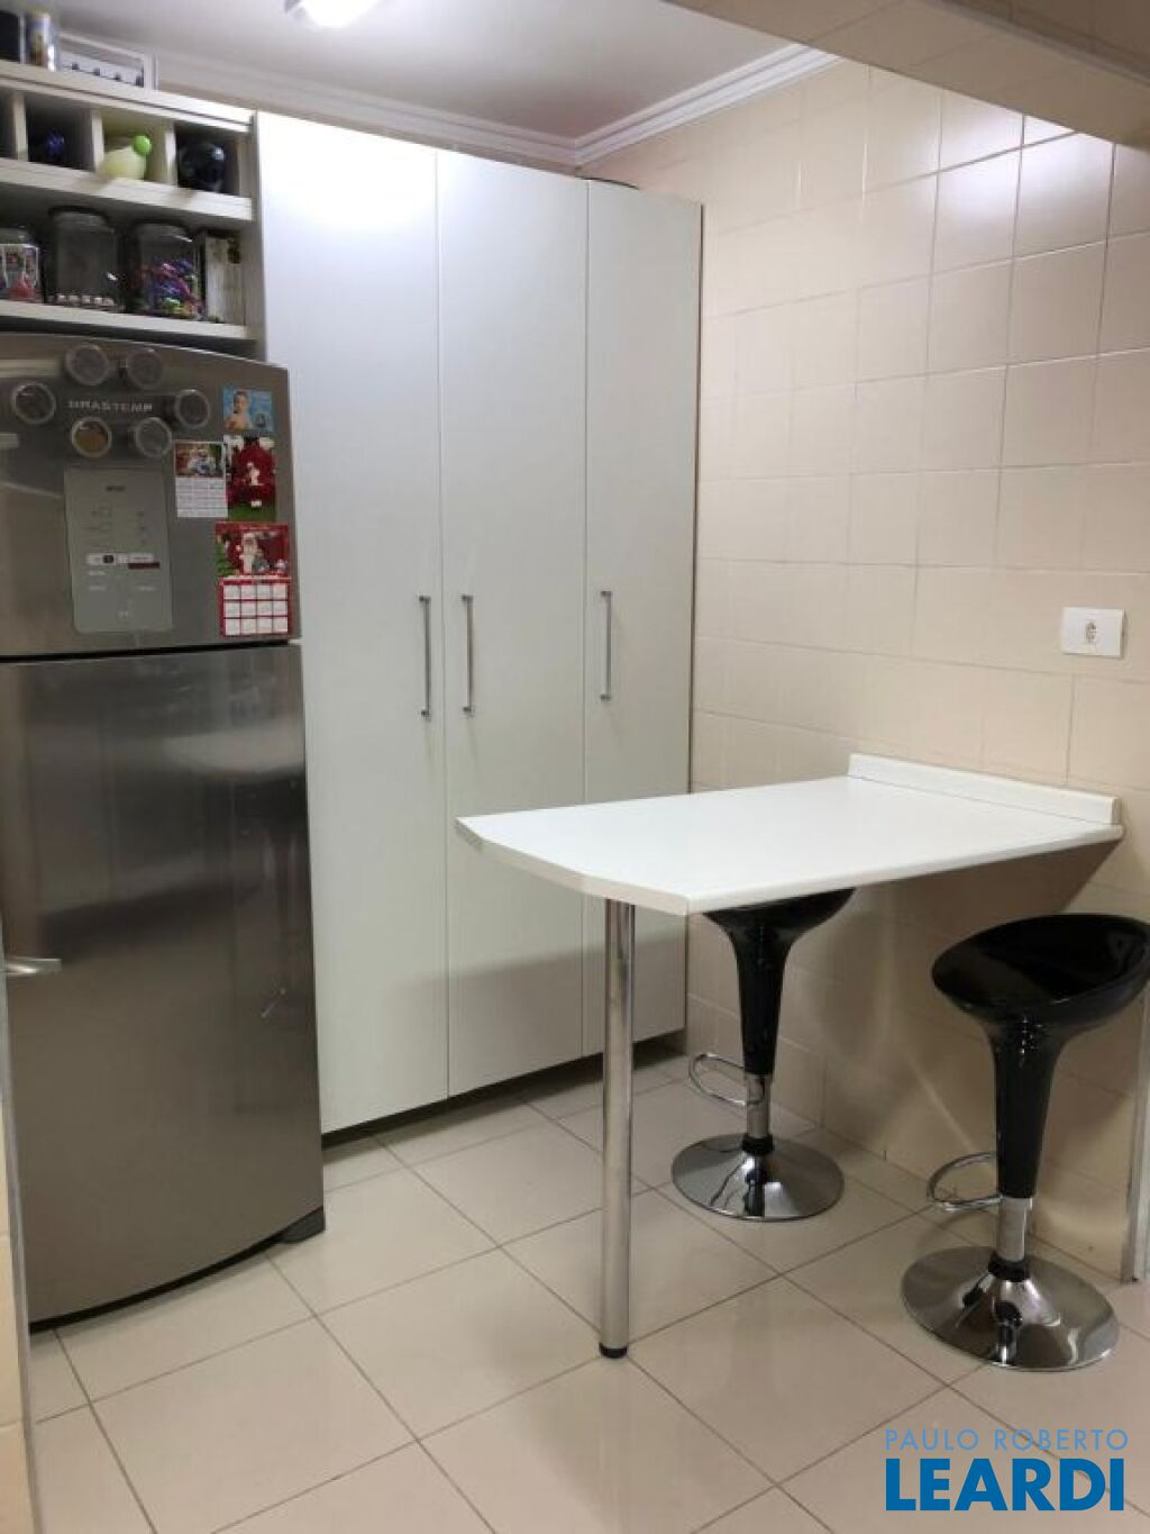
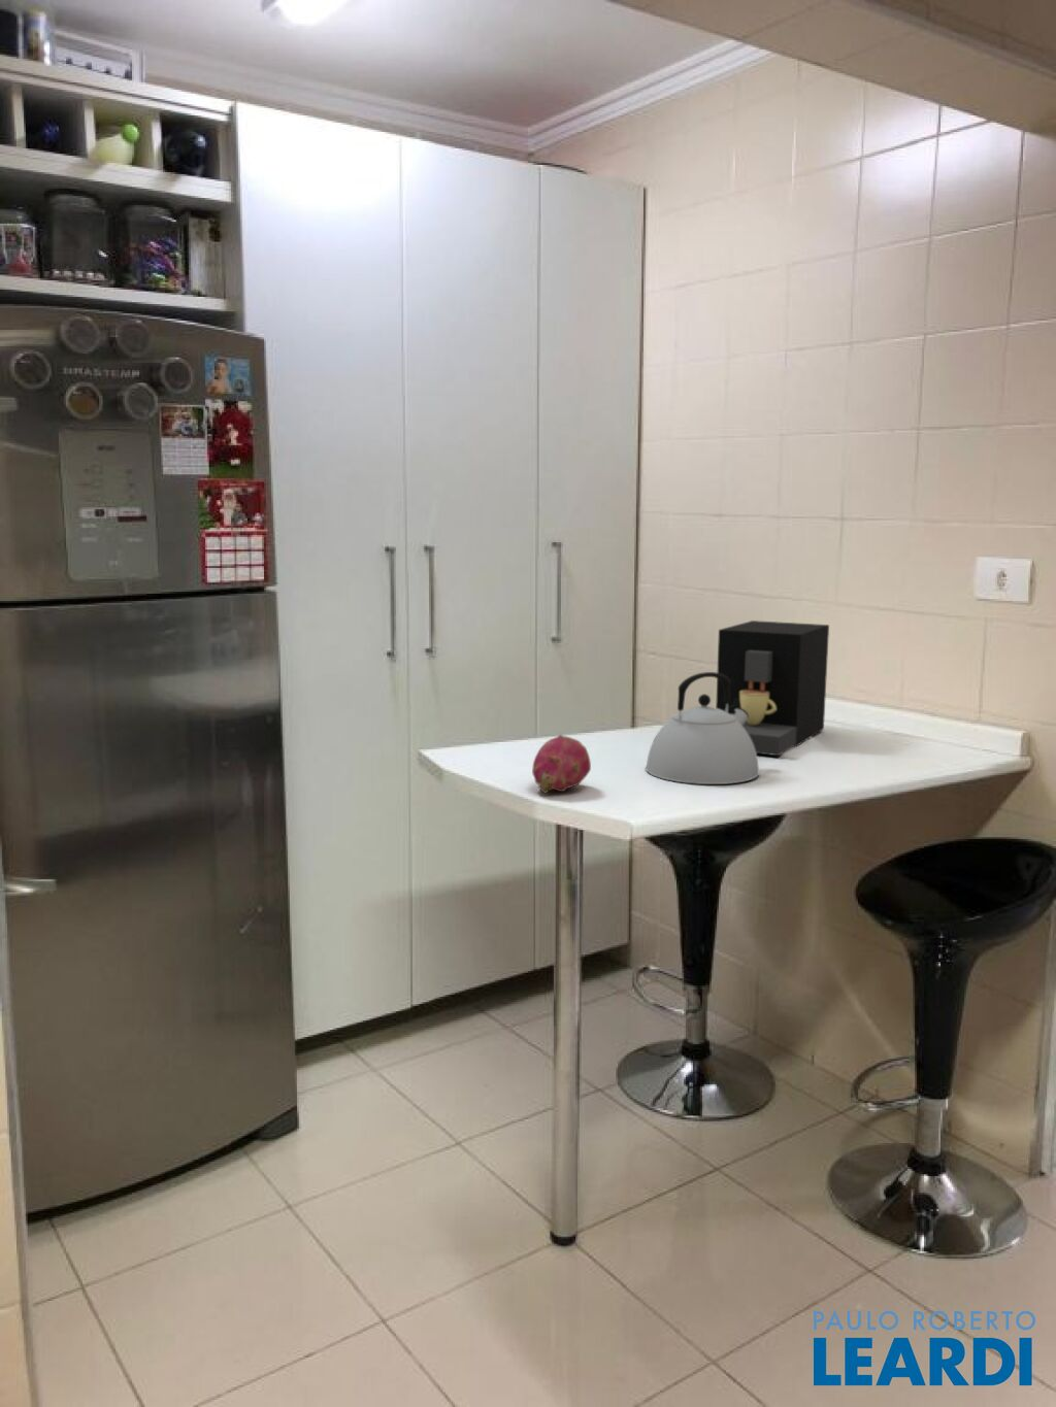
+ fruit [531,734,592,795]
+ kettle [644,671,760,785]
+ coffee maker [714,620,830,756]
